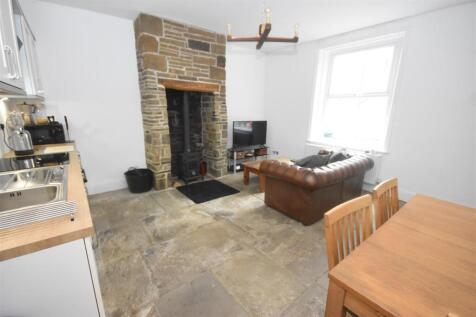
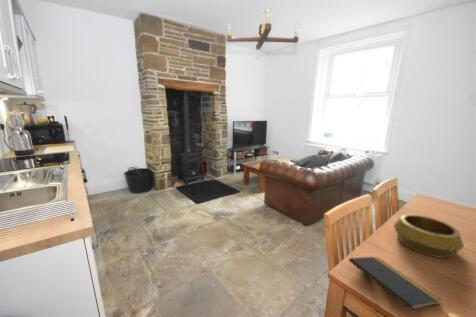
+ decorative bowl [393,213,465,259]
+ notepad [348,256,443,317]
